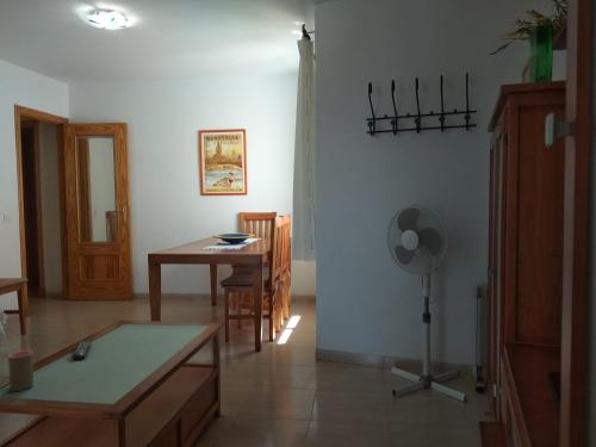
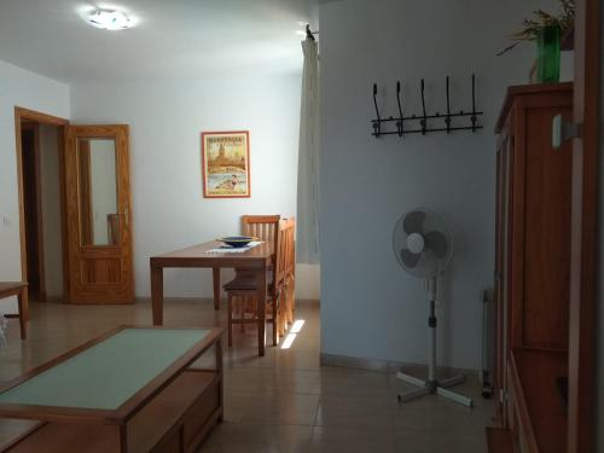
- cup [7,349,35,392]
- remote control [72,340,93,362]
